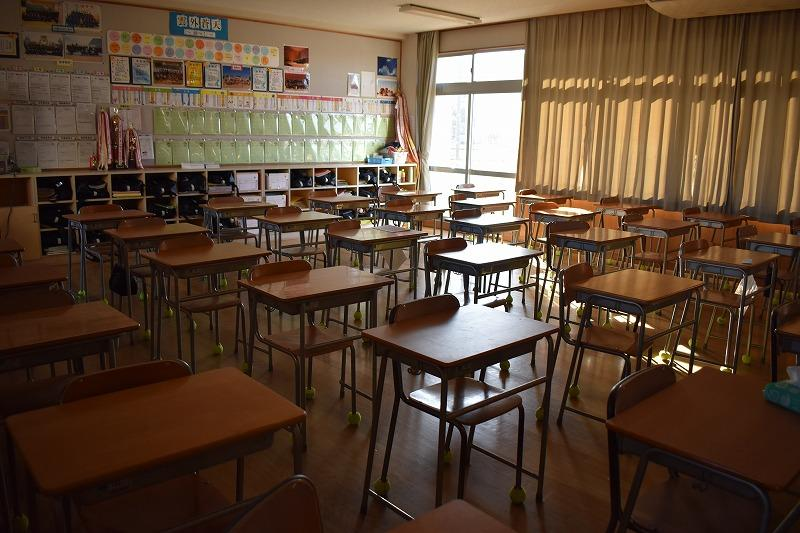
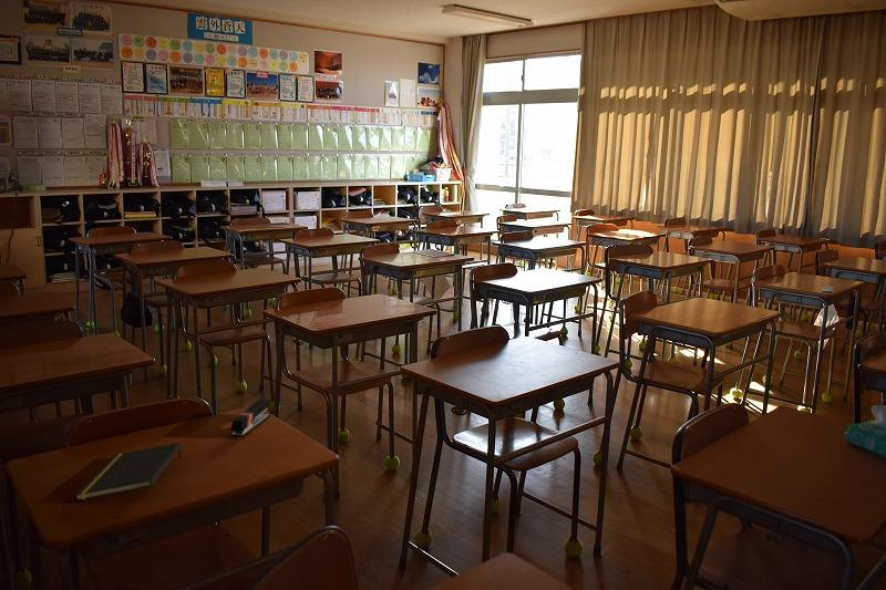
+ notepad [74,442,183,501]
+ stapler [230,397,272,438]
